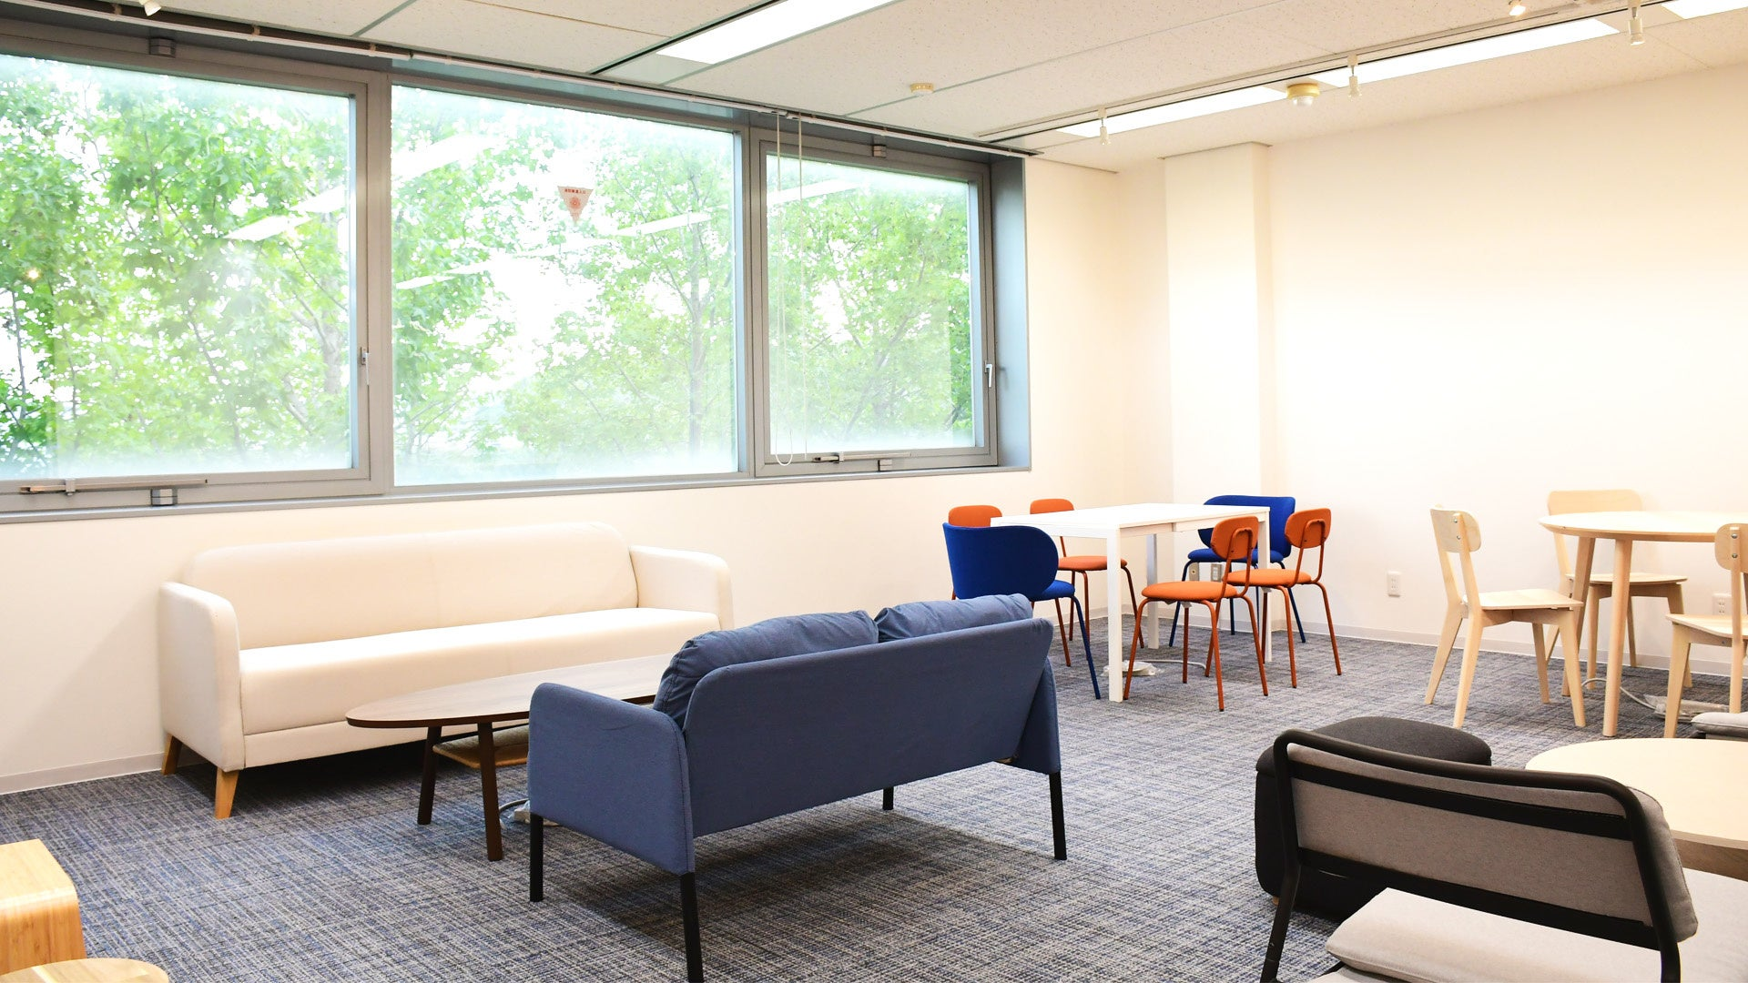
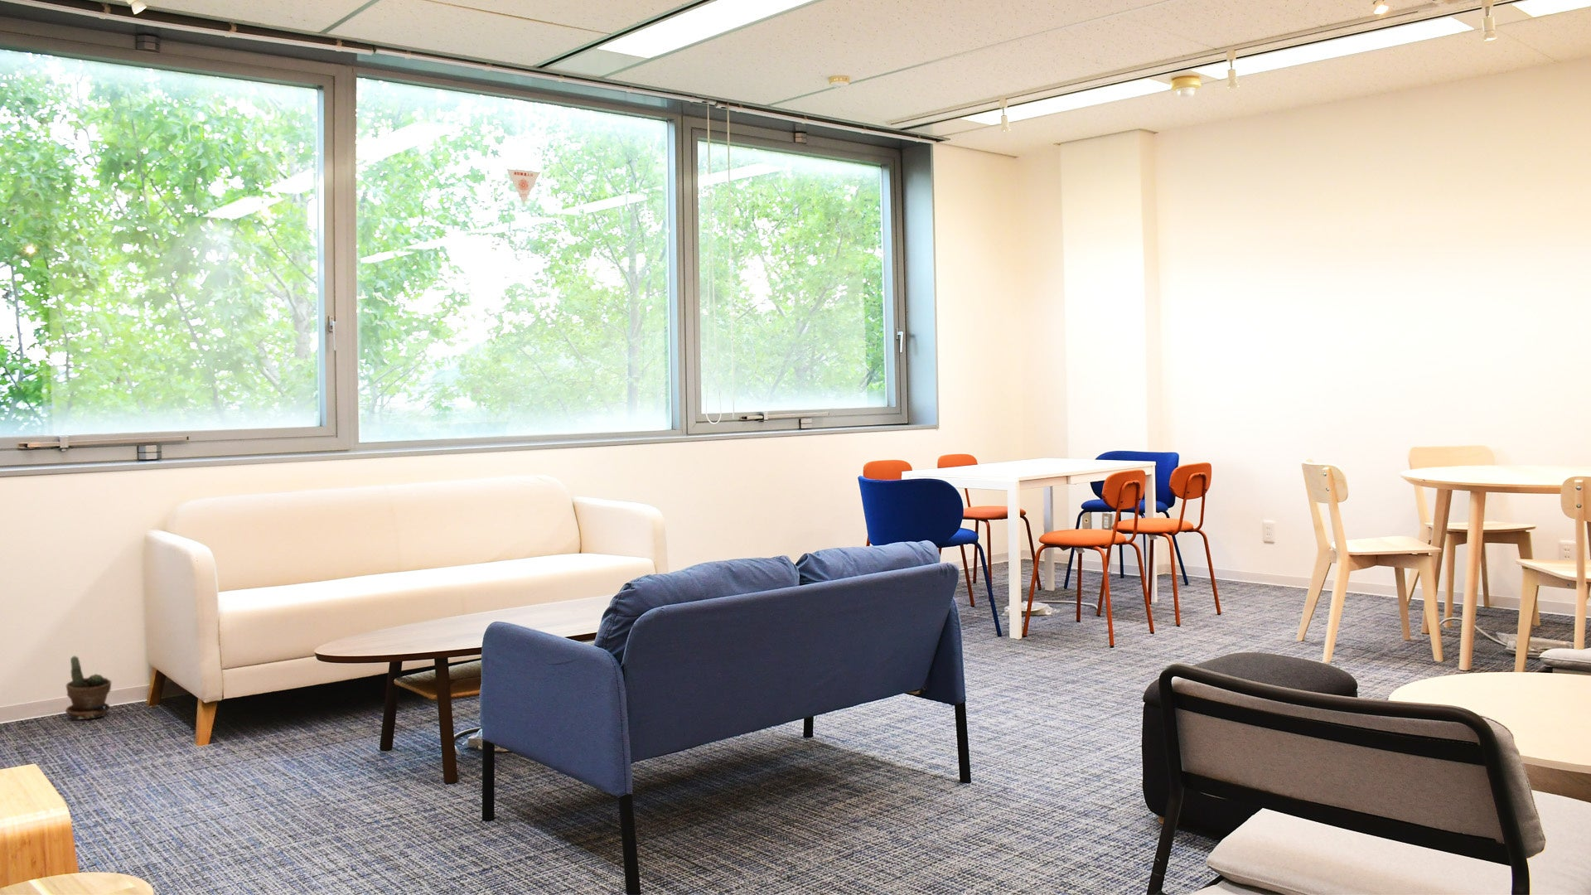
+ potted plant [64,655,111,720]
